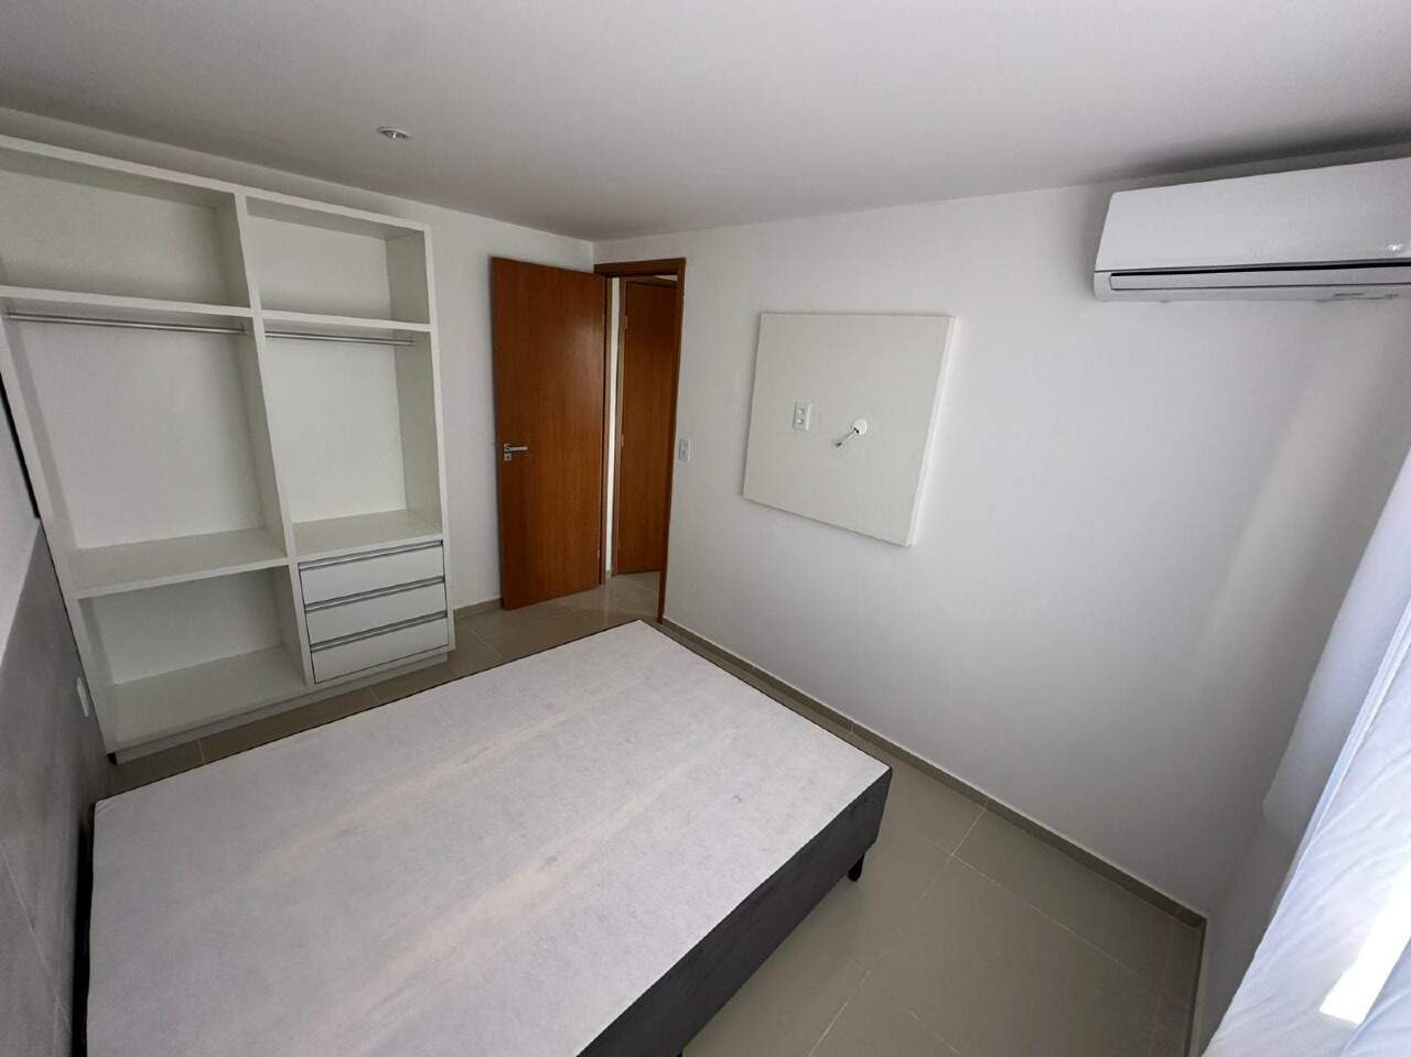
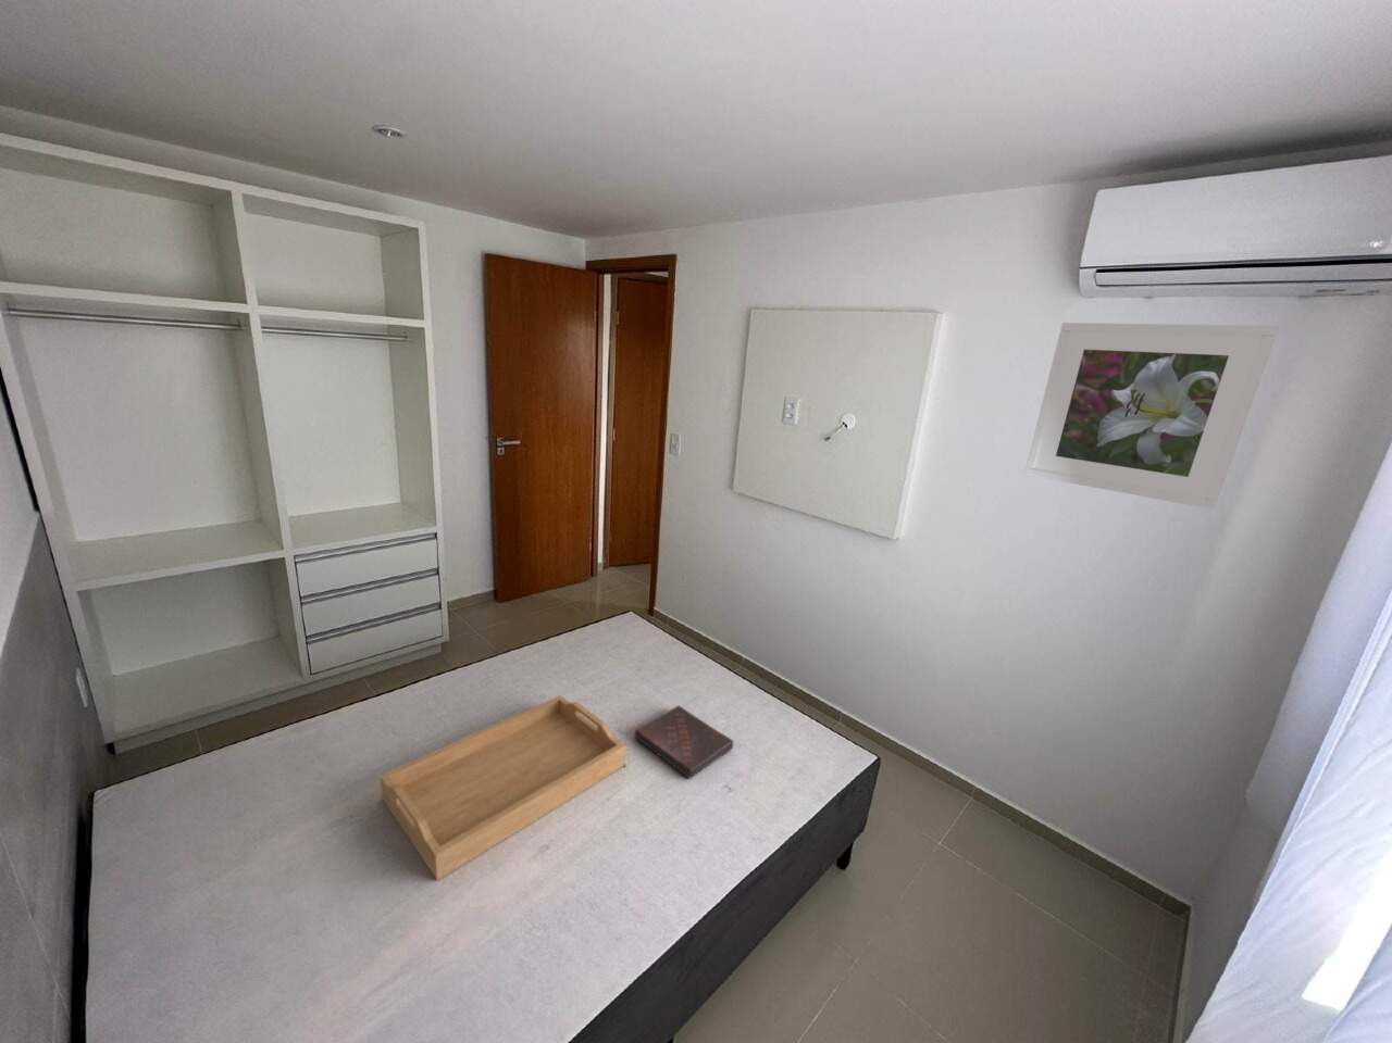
+ book [634,704,735,780]
+ serving tray [378,695,627,881]
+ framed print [1024,322,1280,509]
